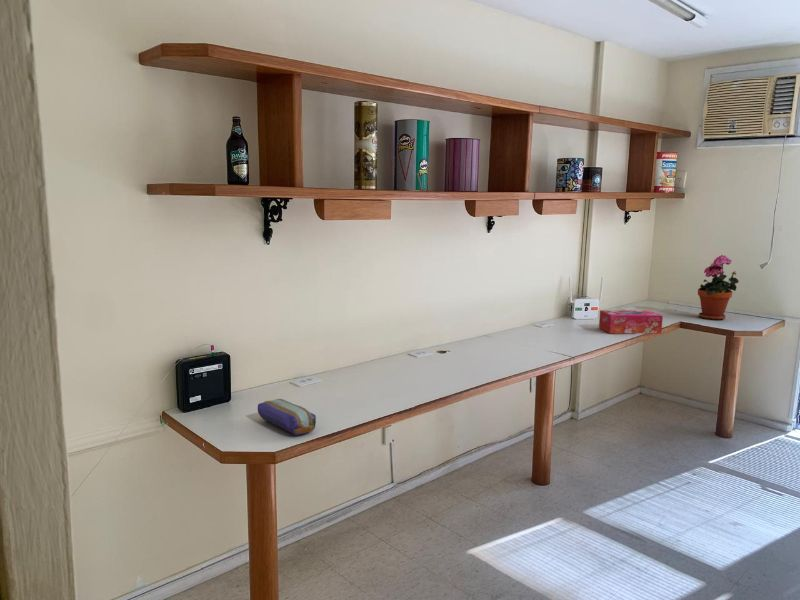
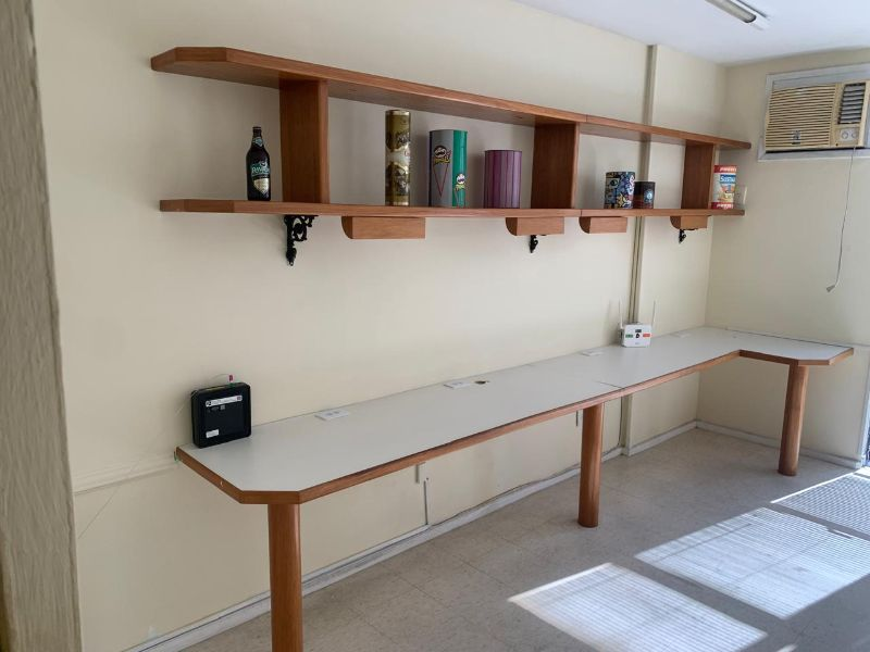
- pencil case [257,398,317,436]
- tissue box [598,309,664,334]
- potted plant [697,254,740,321]
